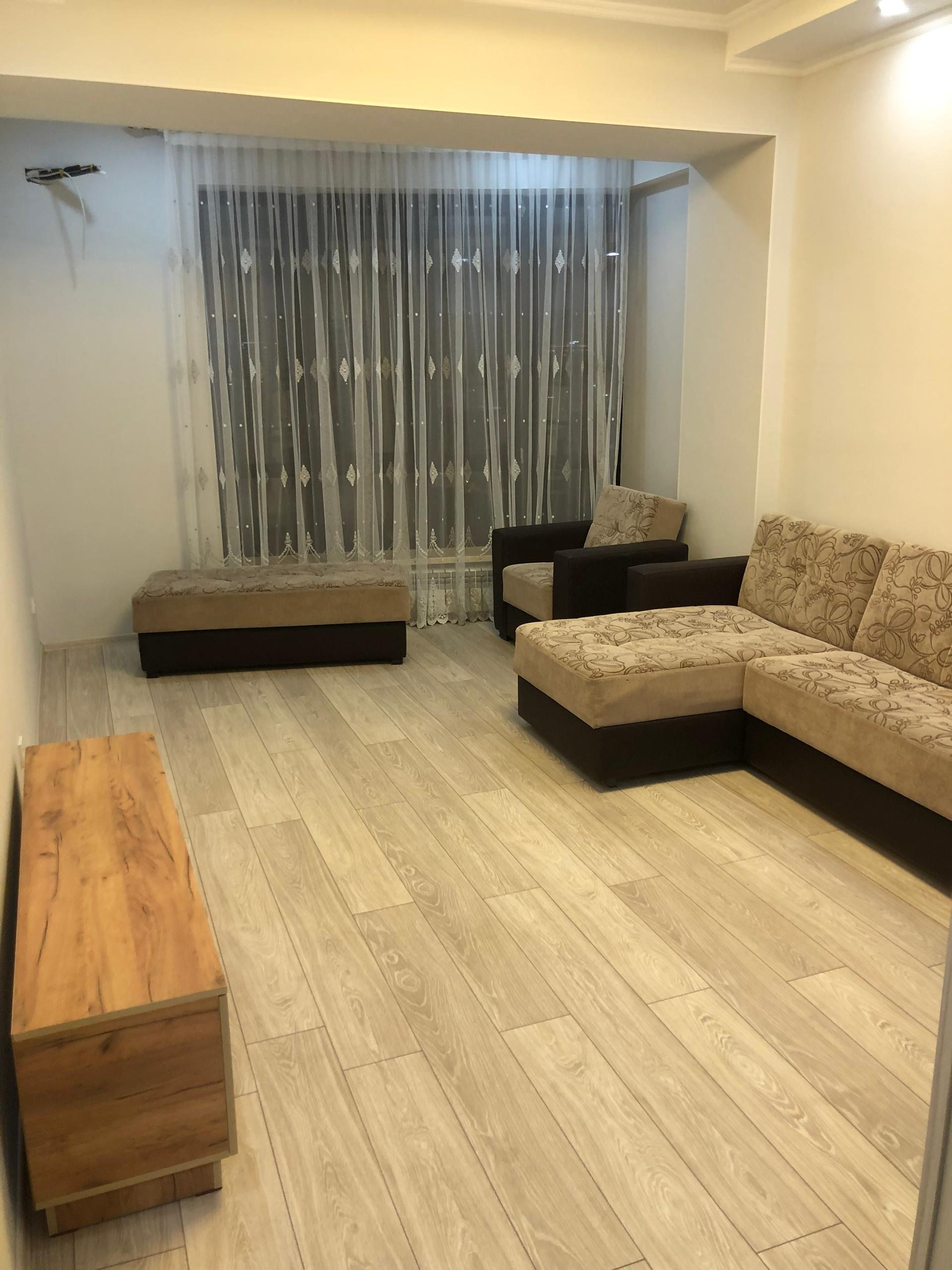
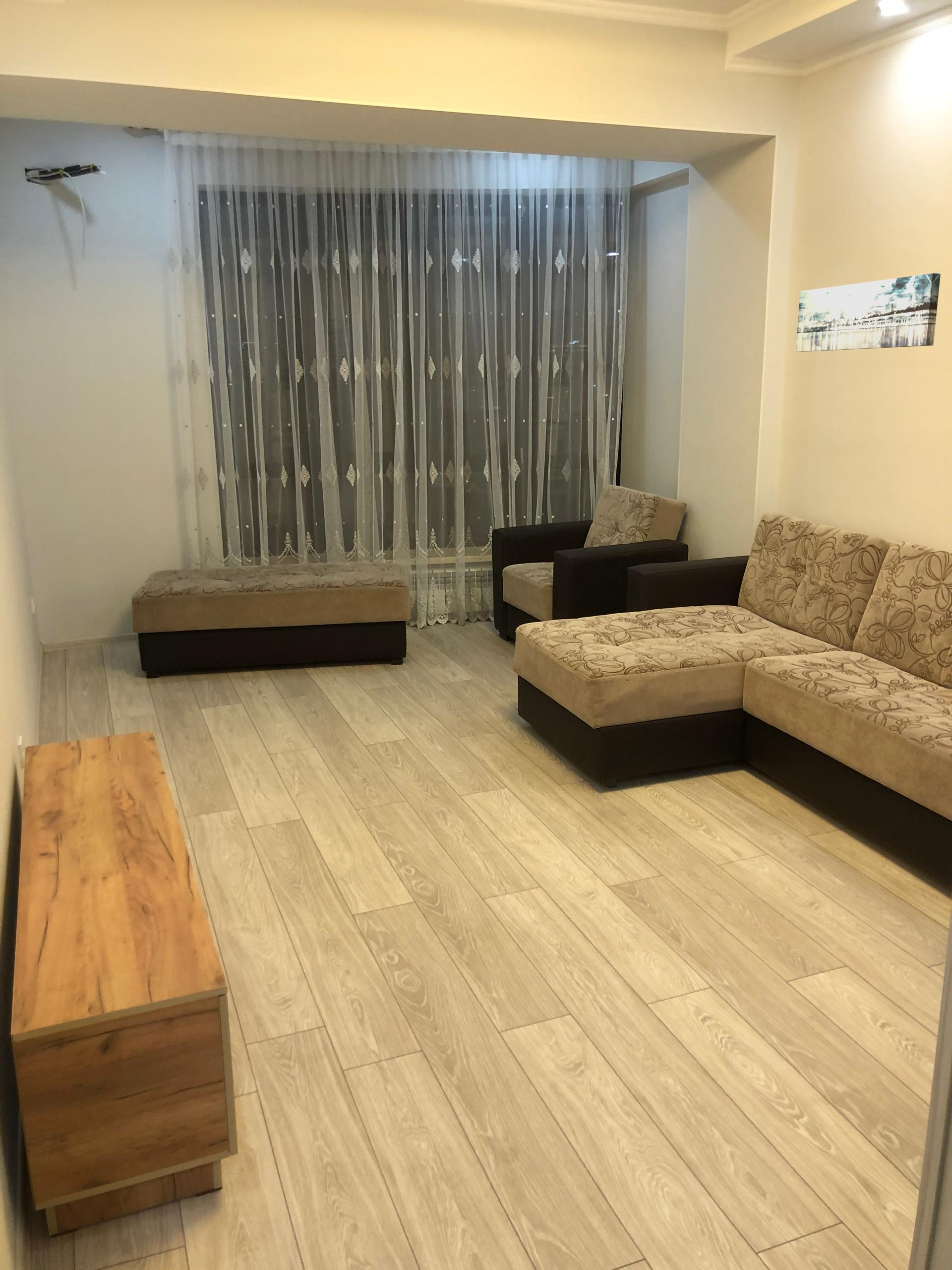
+ wall art [795,273,941,352]
